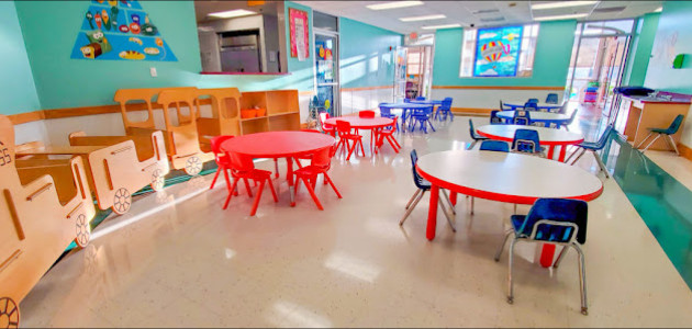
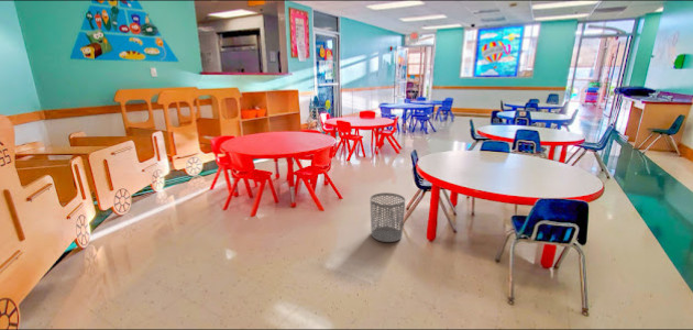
+ waste bin [370,191,406,243]
